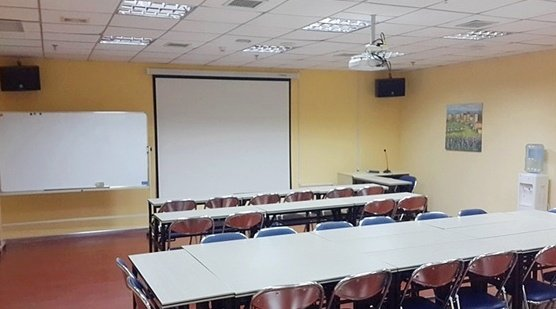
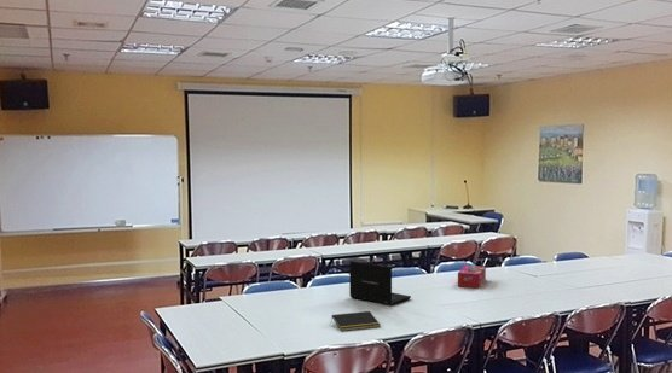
+ tissue box [457,264,487,290]
+ notepad [330,310,381,332]
+ laptop [348,260,412,307]
